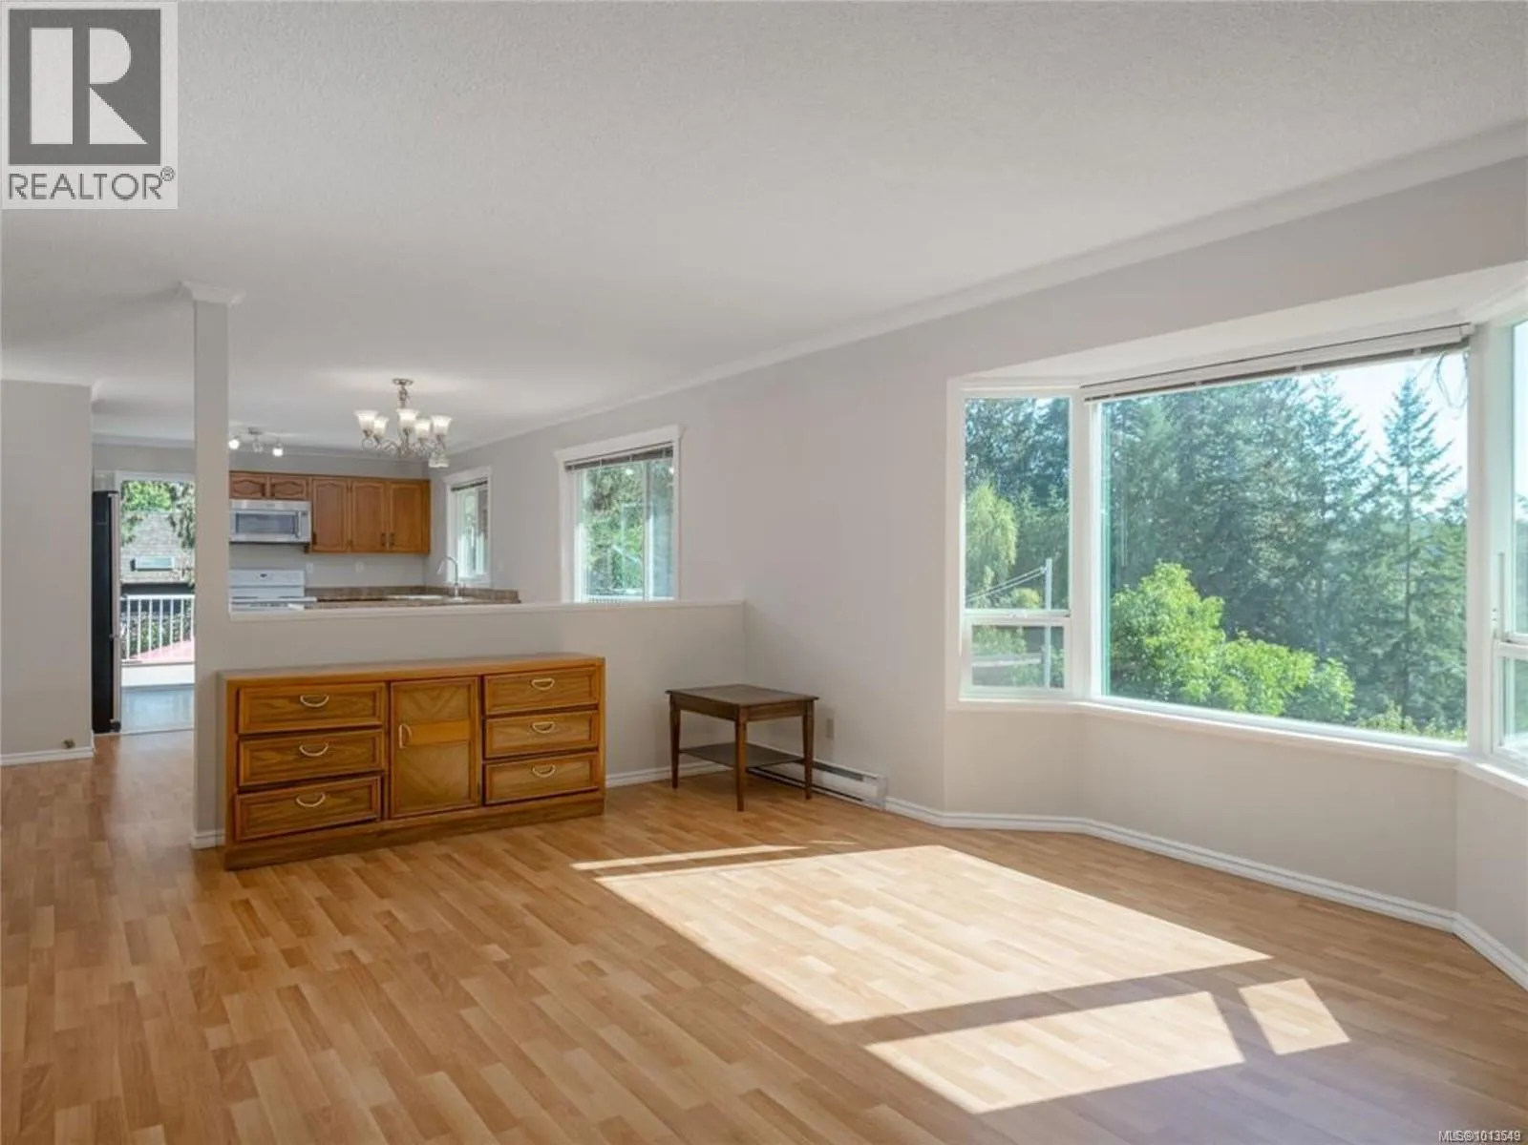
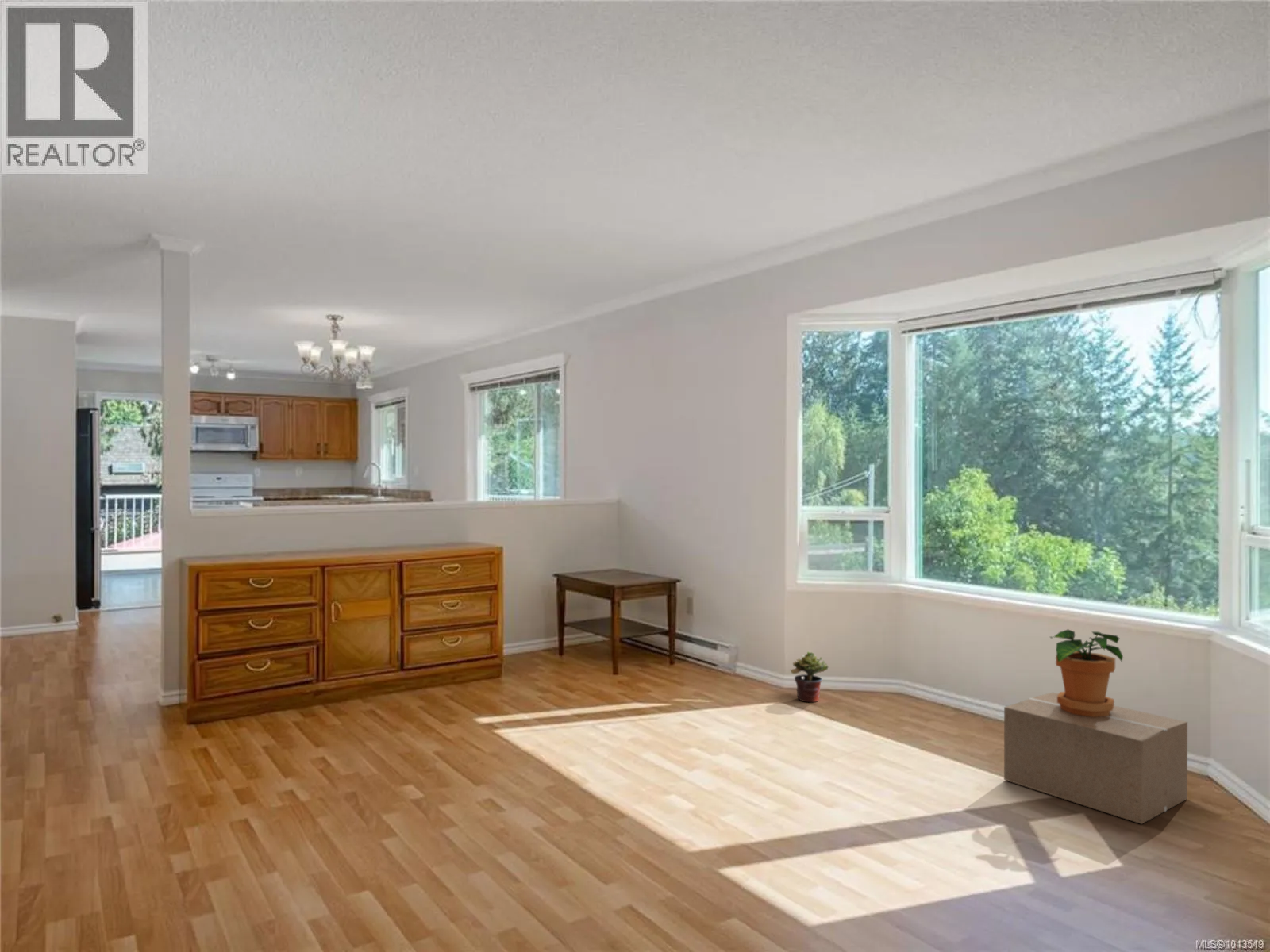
+ potted plant [789,651,829,703]
+ potted plant [1049,628,1124,717]
+ cardboard box [1003,692,1188,825]
